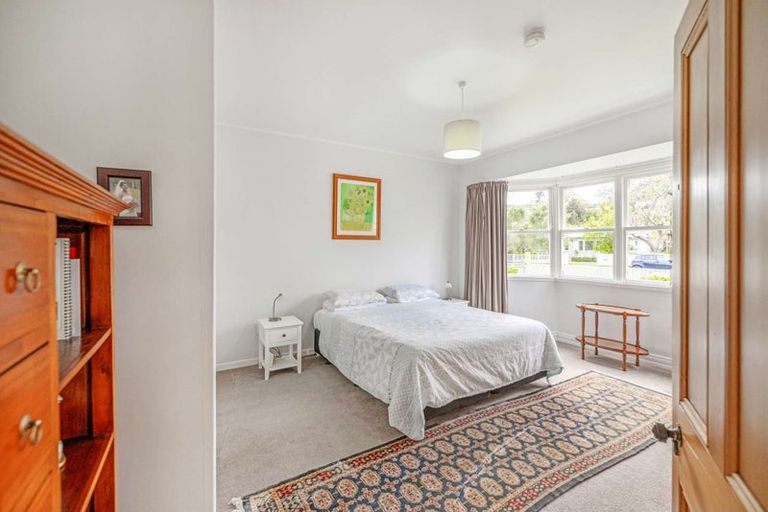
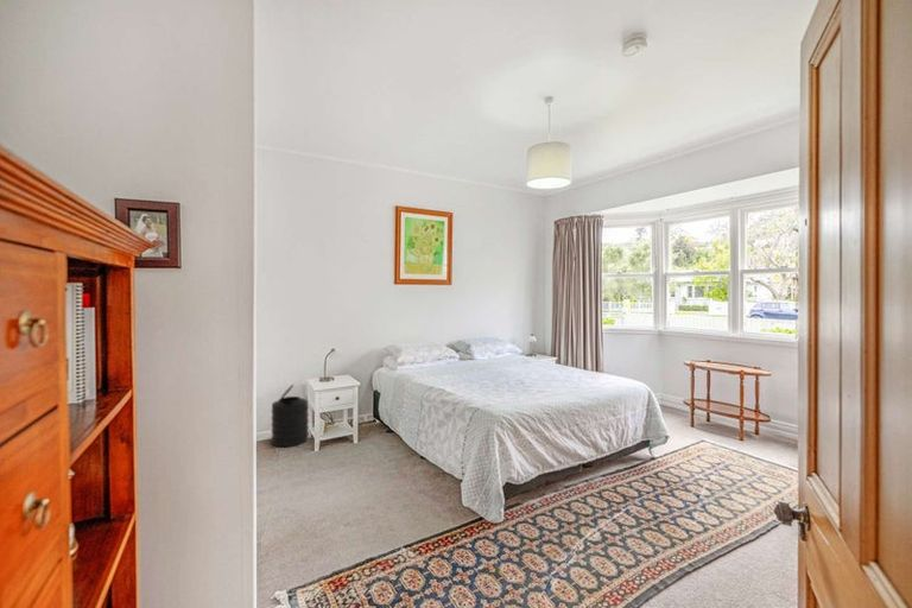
+ trash can [271,384,310,448]
